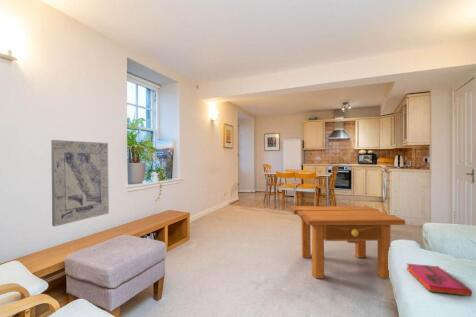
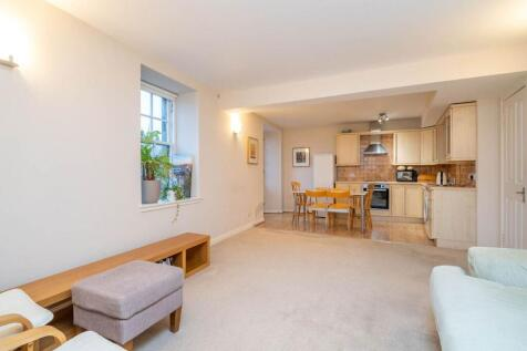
- wall art [50,139,110,227]
- side table [290,205,406,280]
- hardback book [405,263,473,297]
